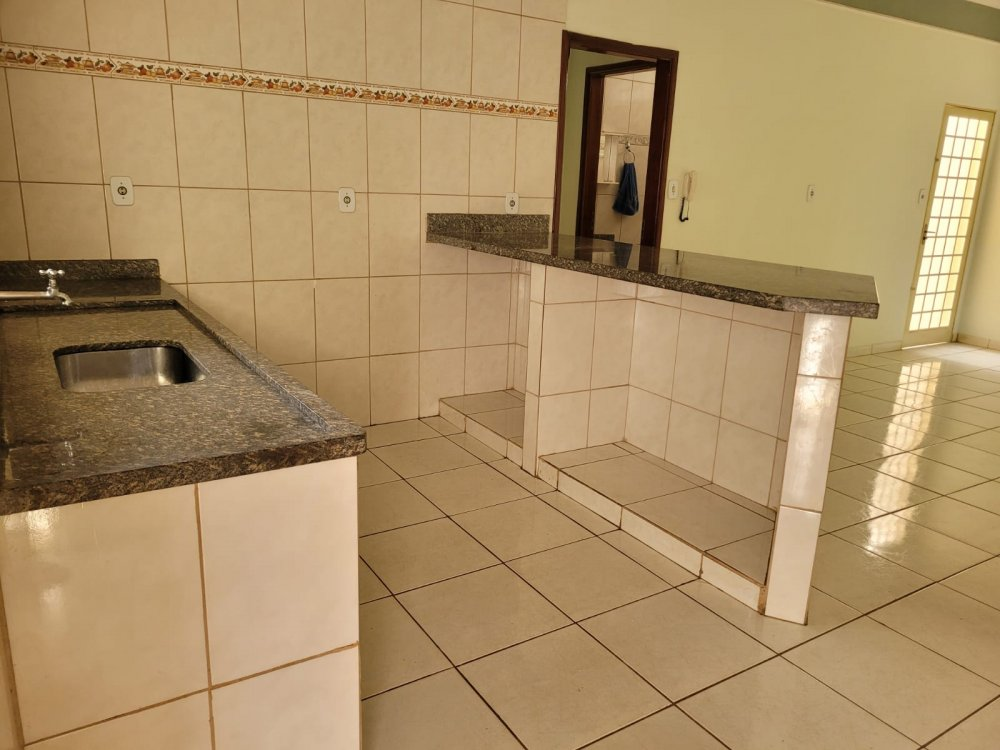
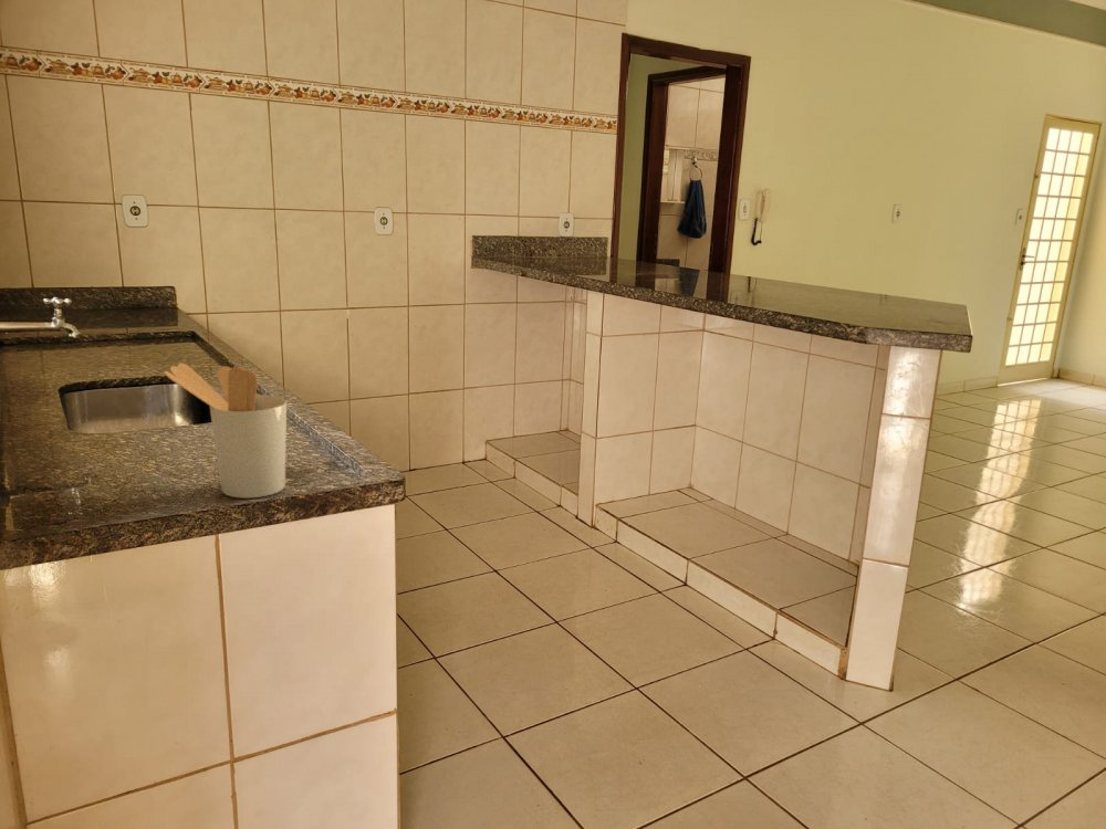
+ utensil holder [163,363,288,500]
